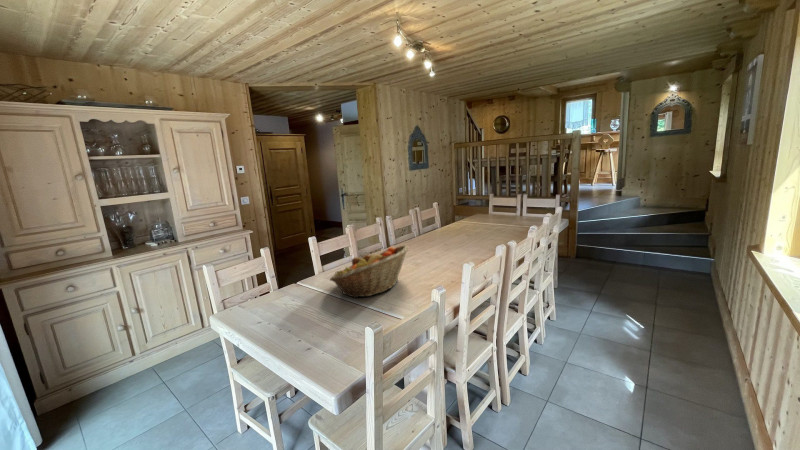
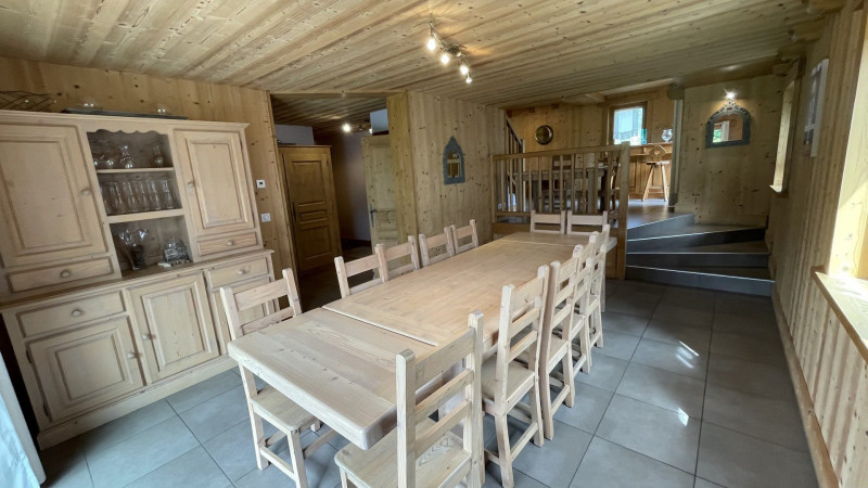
- fruit basket [329,244,409,299]
